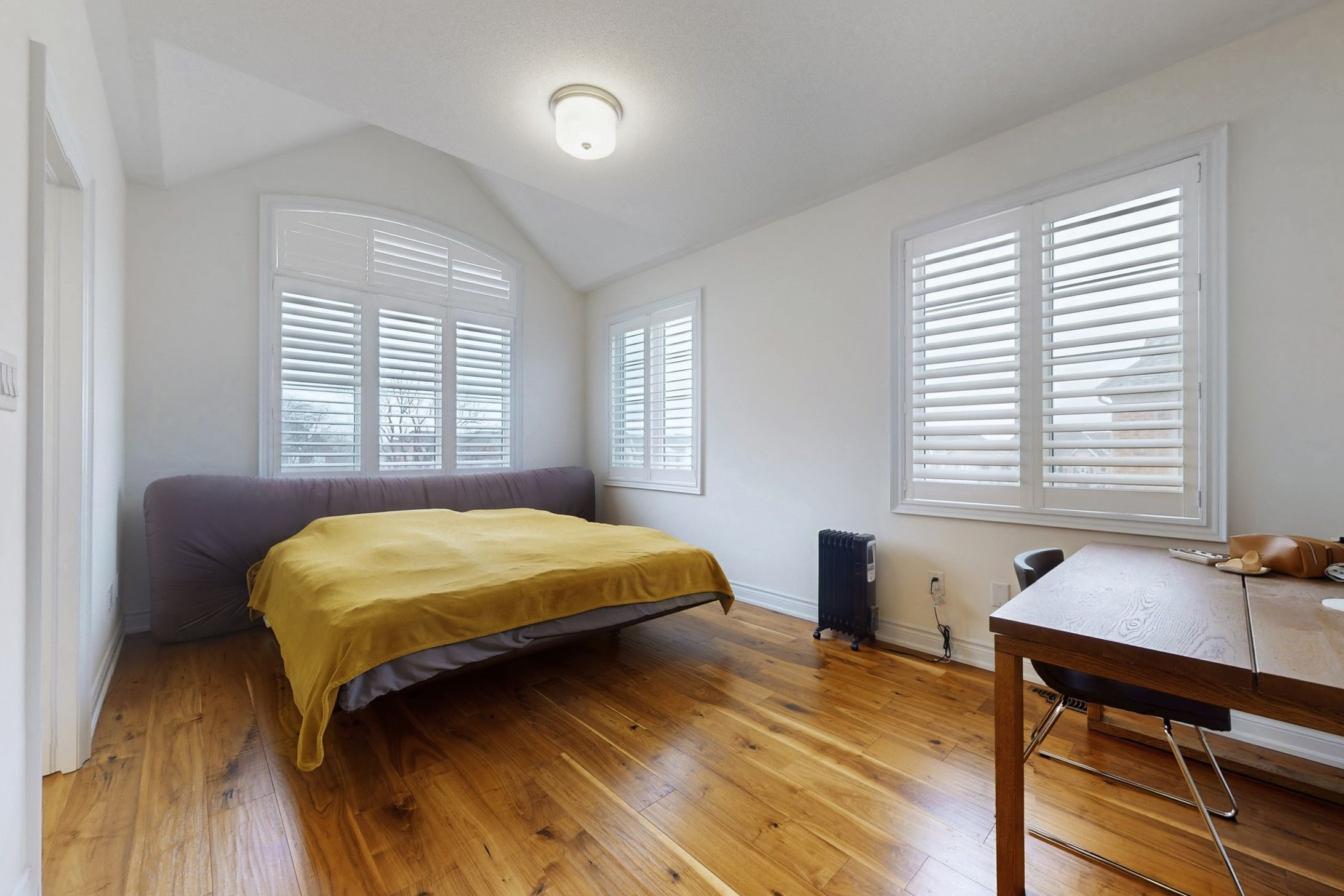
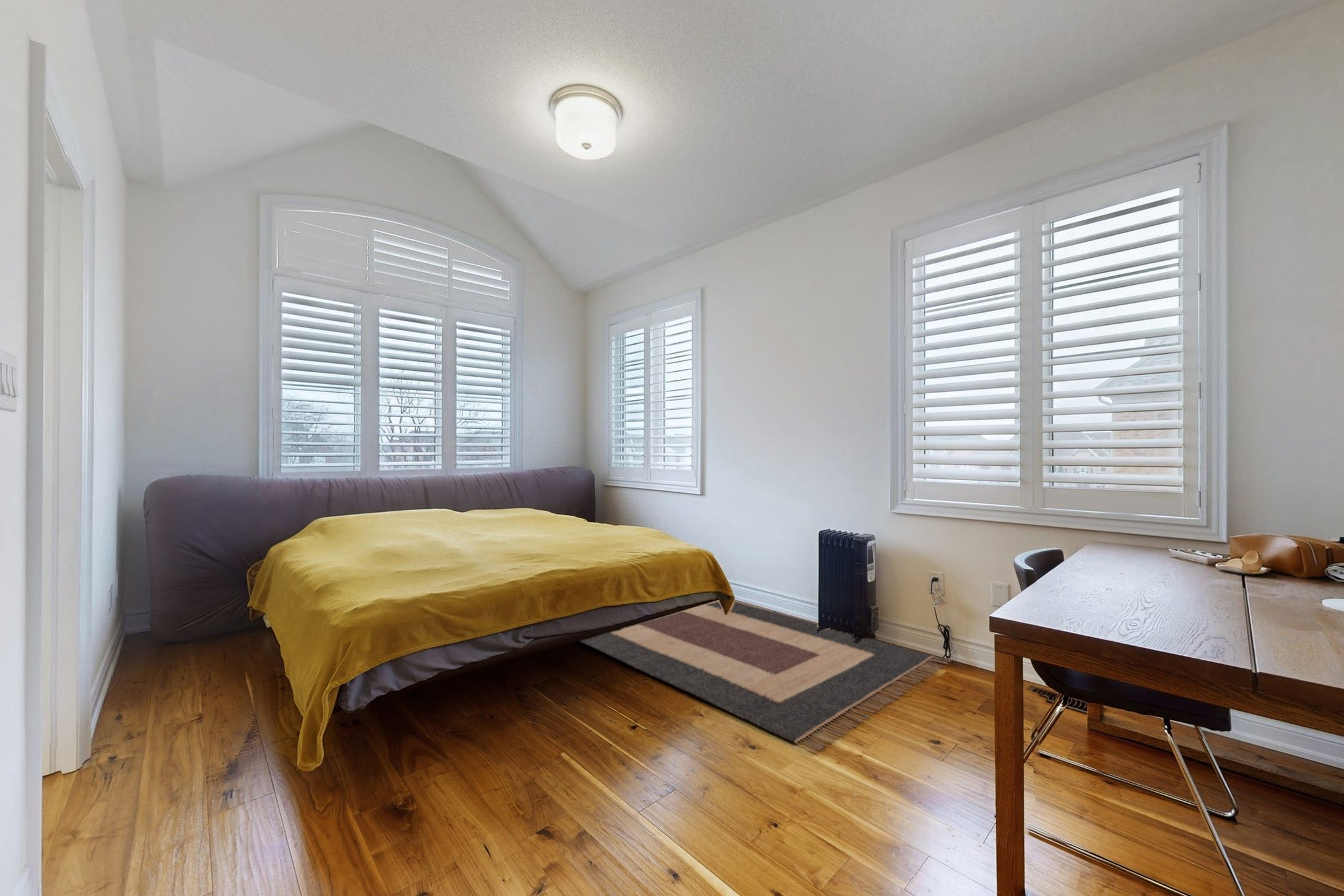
+ rug [579,601,952,754]
